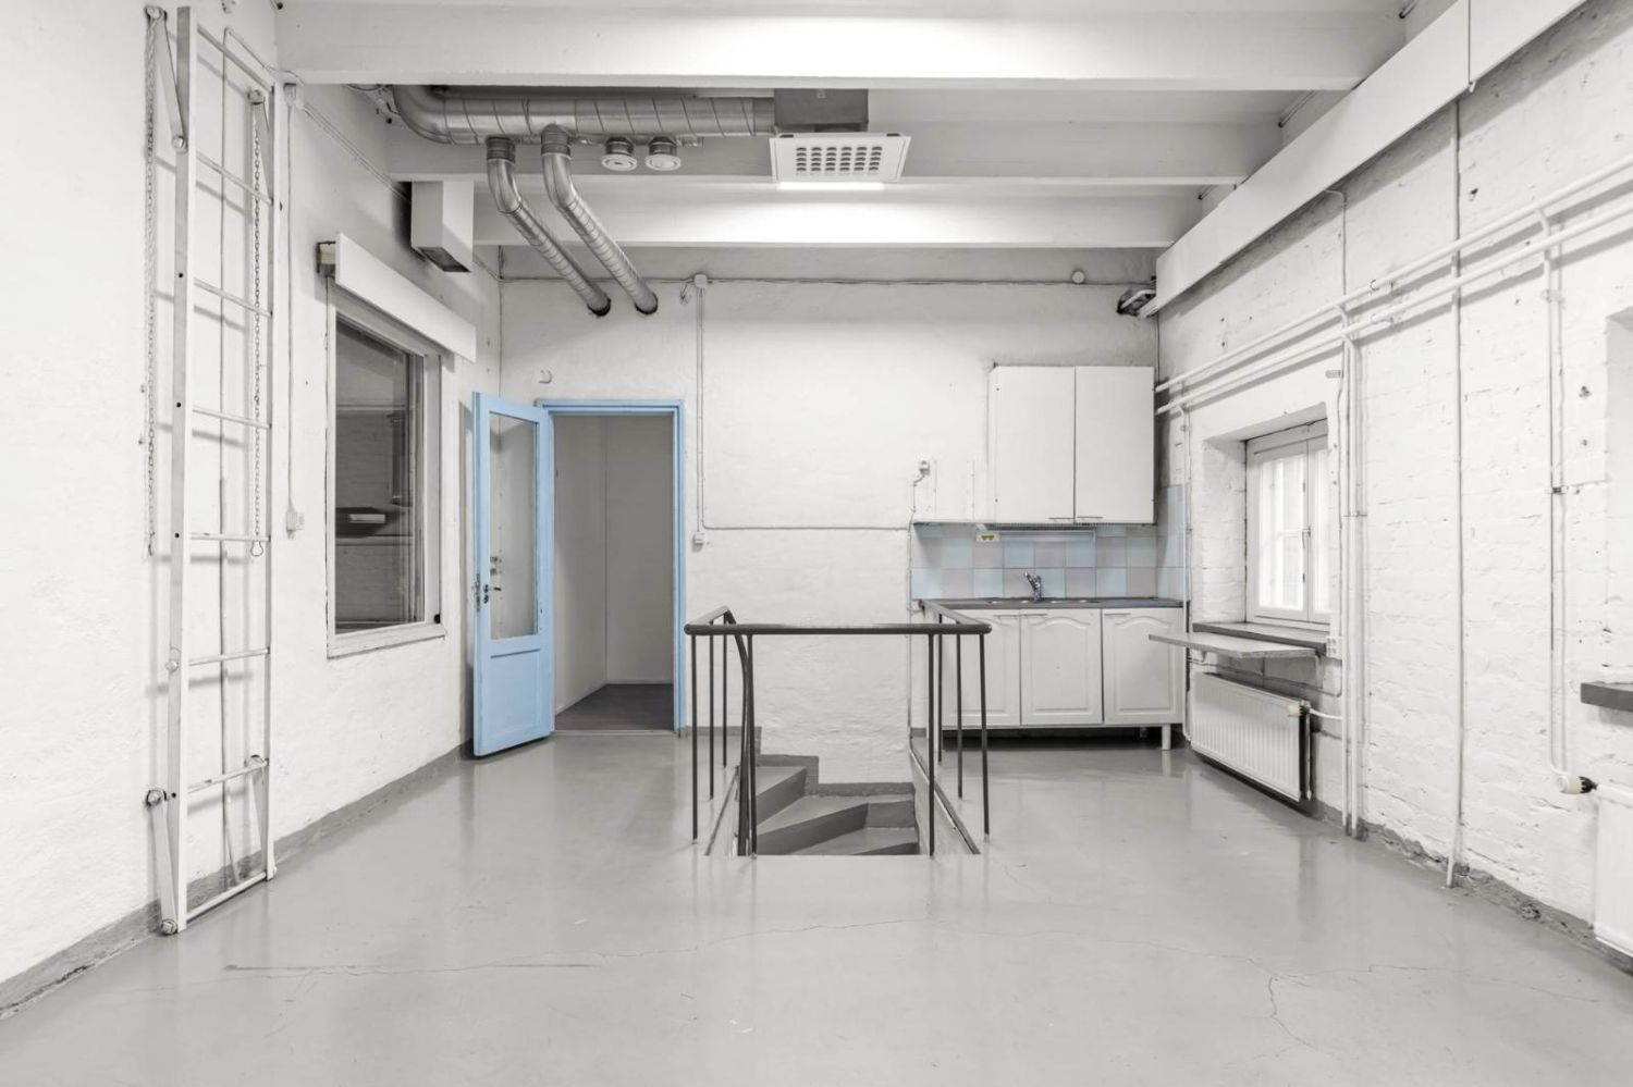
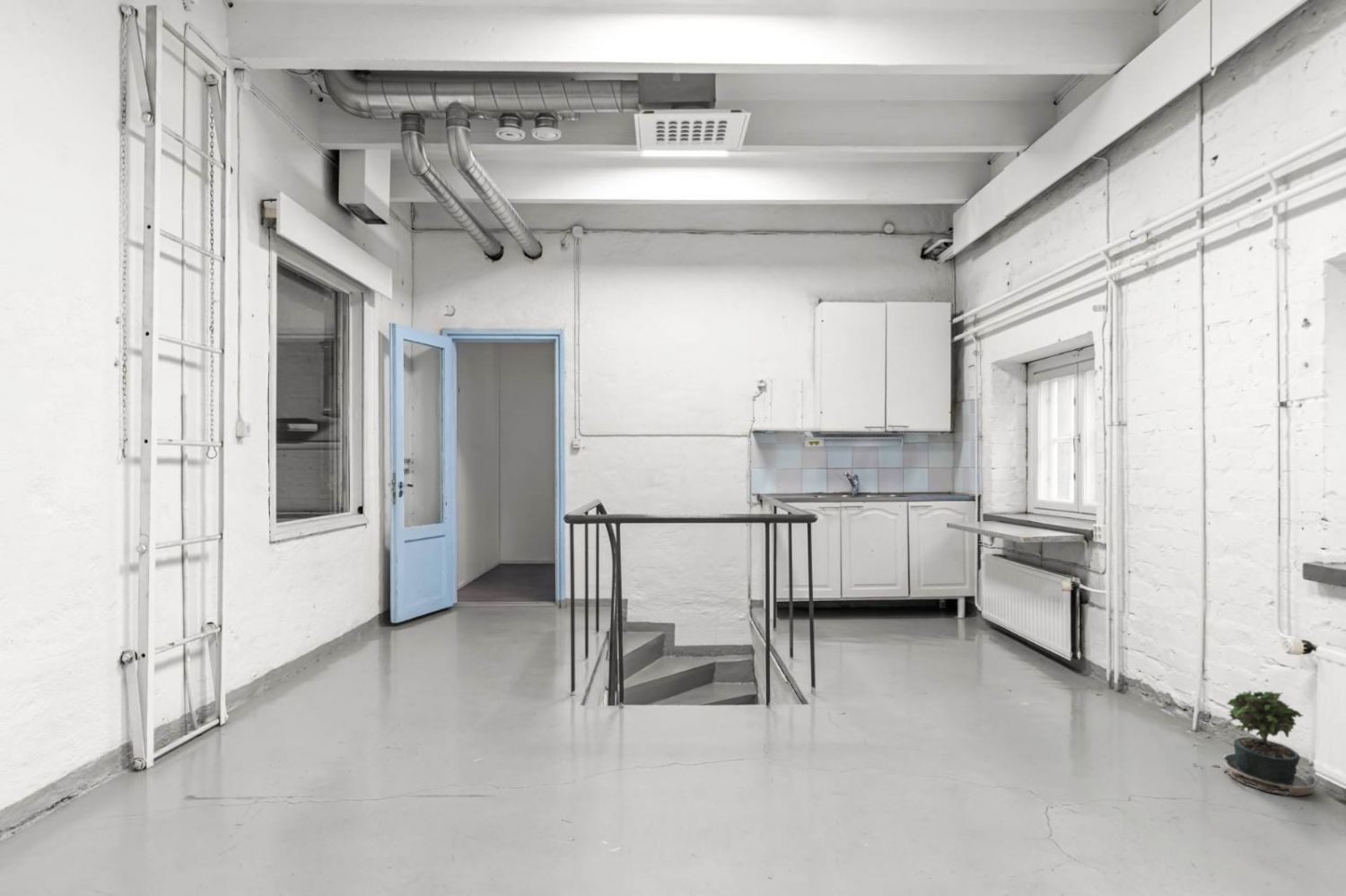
+ potted plant [1192,688,1318,797]
